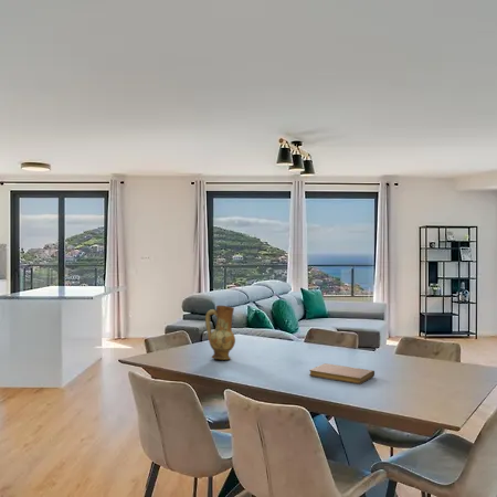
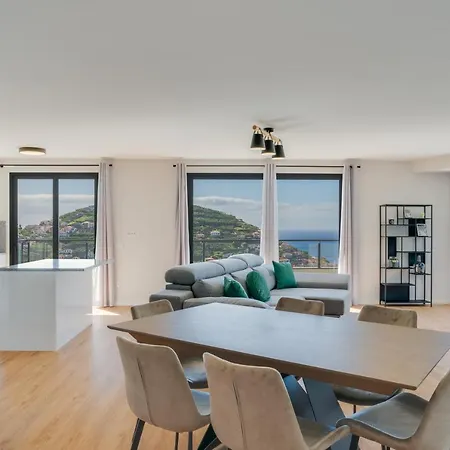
- ceramic jug [204,305,236,361]
- notebook [308,362,376,385]
